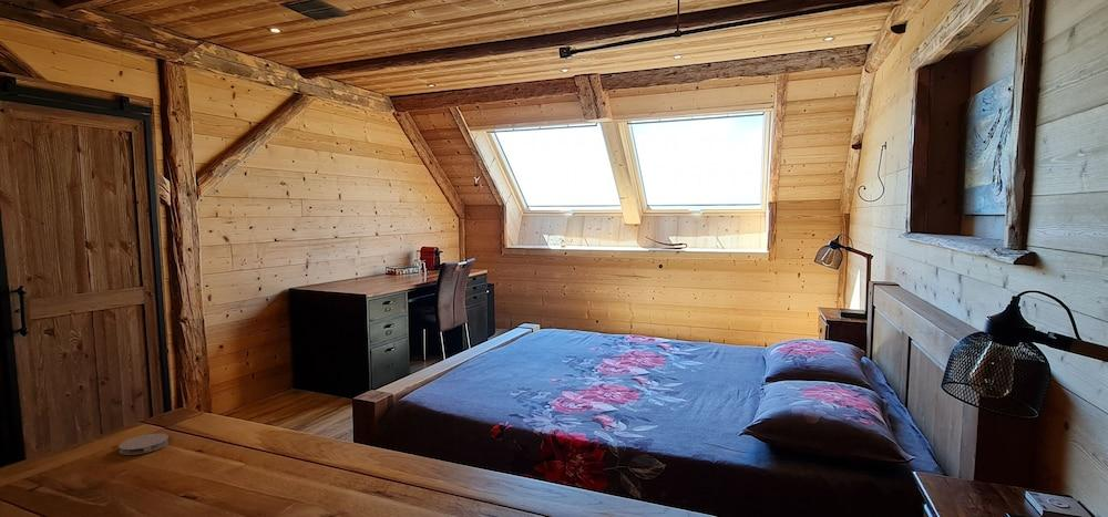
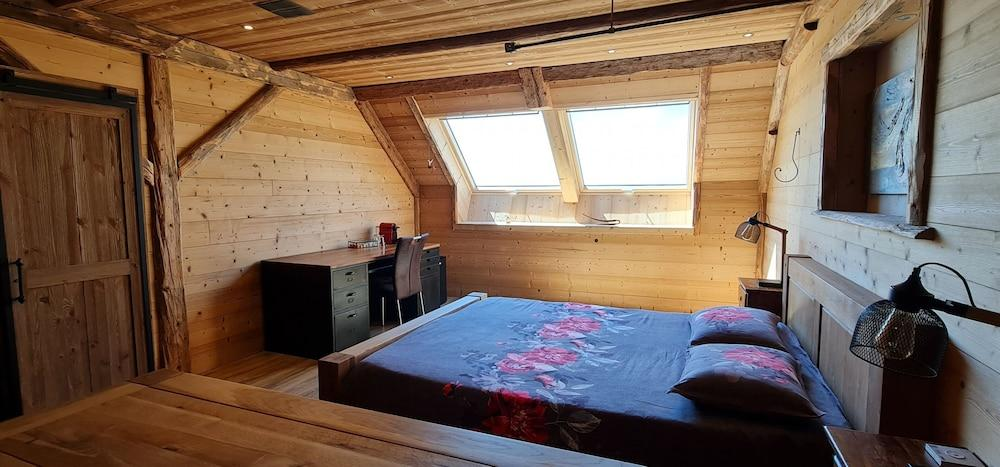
- coaster [117,432,170,456]
